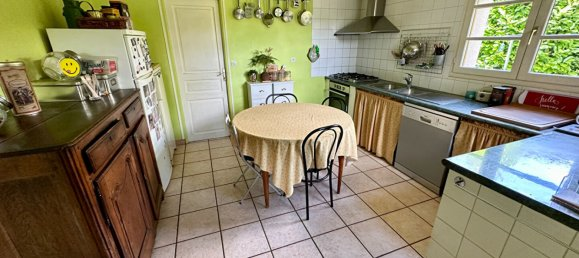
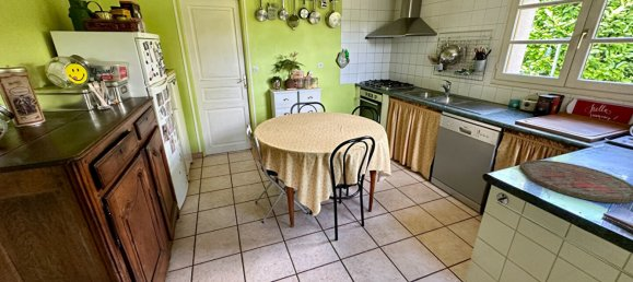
+ cutting board [518,160,633,204]
